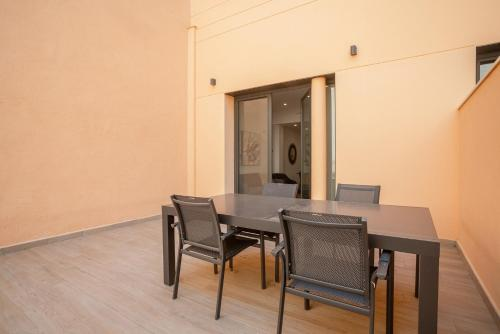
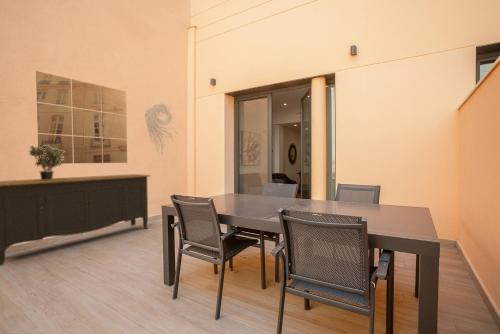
+ potted plant [28,145,65,180]
+ sideboard [0,173,151,267]
+ wall sculpture [144,102,178,154]
+ wall art [35,70,128,165]
